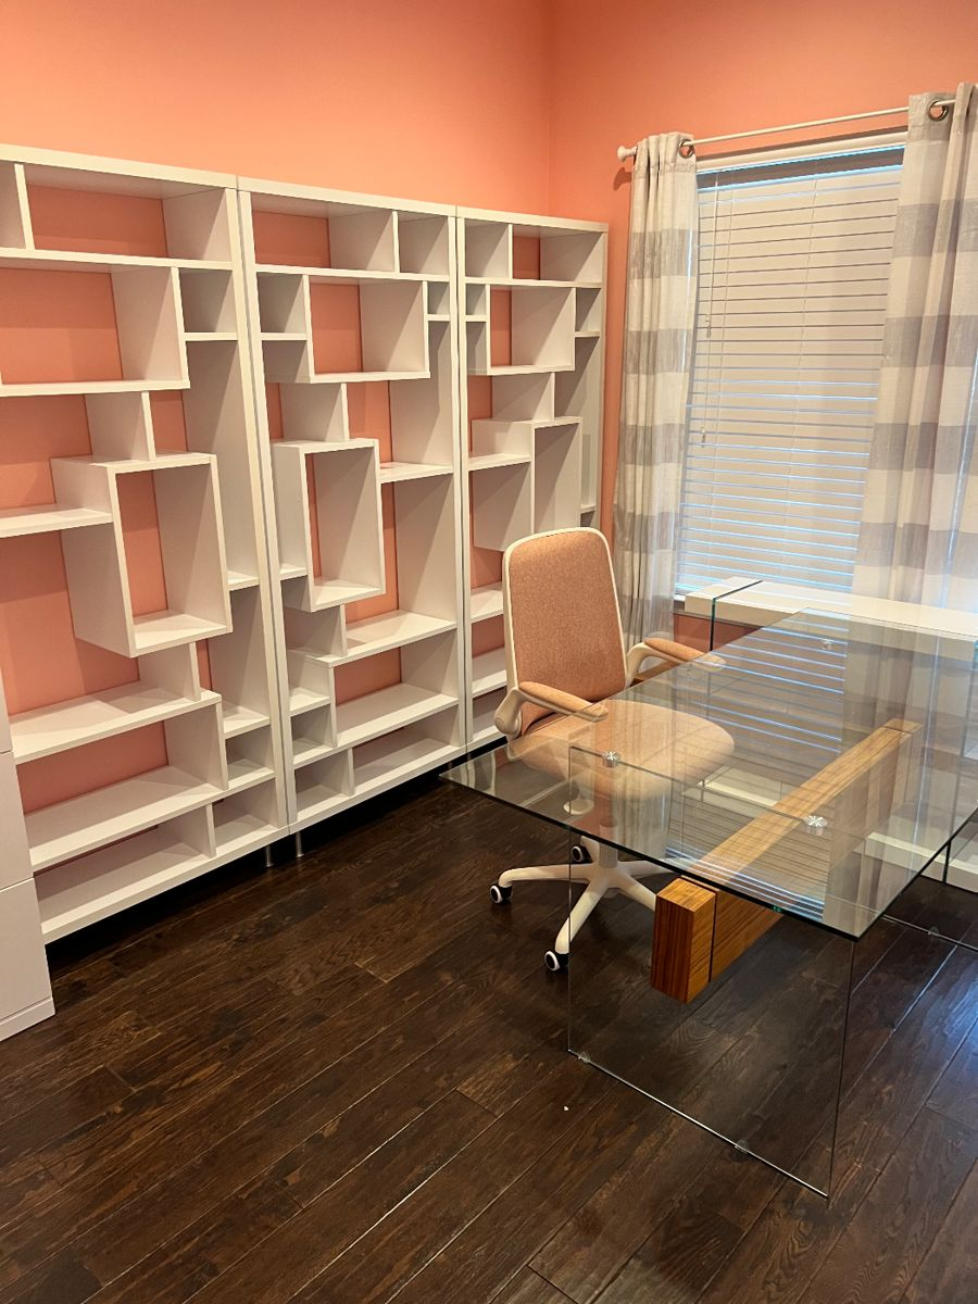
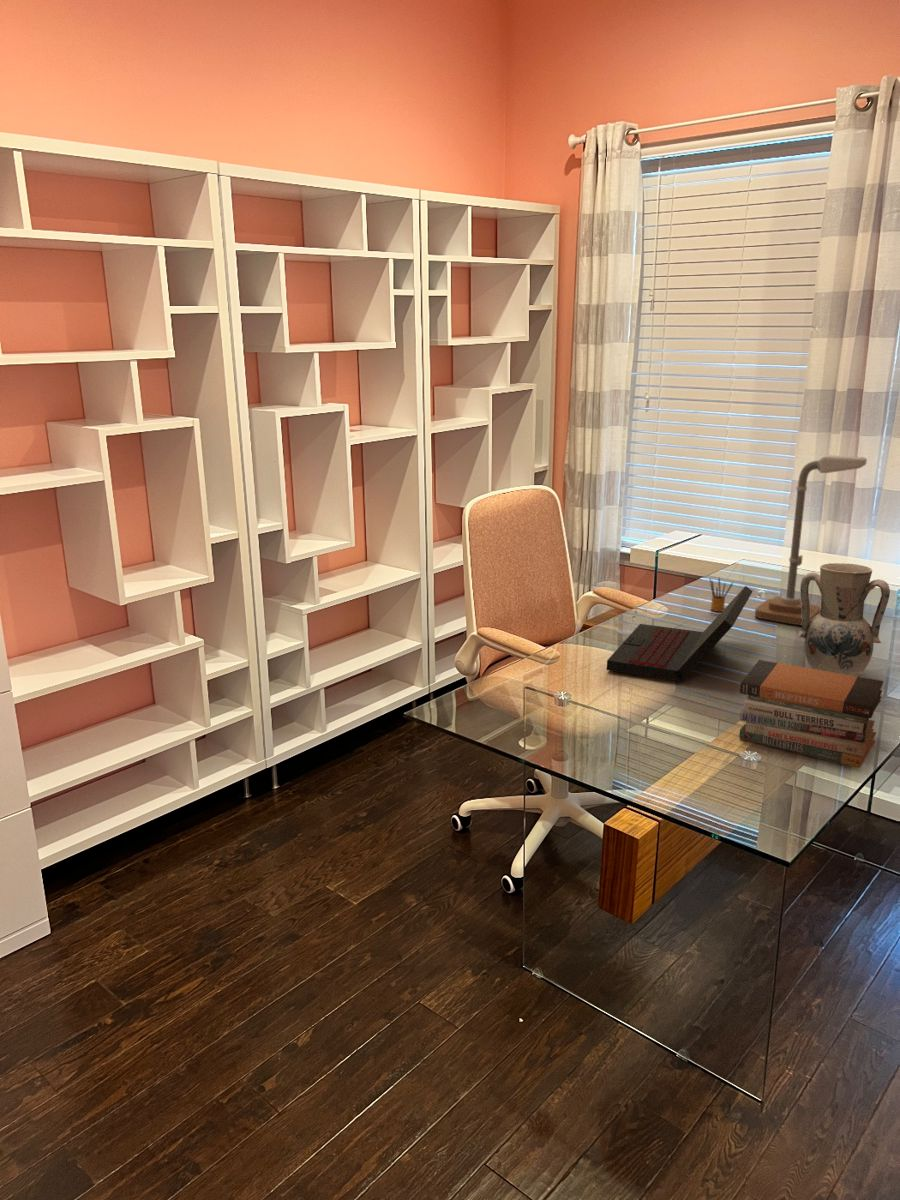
+ desk lamp [754,454,868,626]
+ pencil box [709,577,734,612]
+ book stack [738,659,884,769]
+ vase [798,562,891,676]
+ laptop [606,585,754,683]
